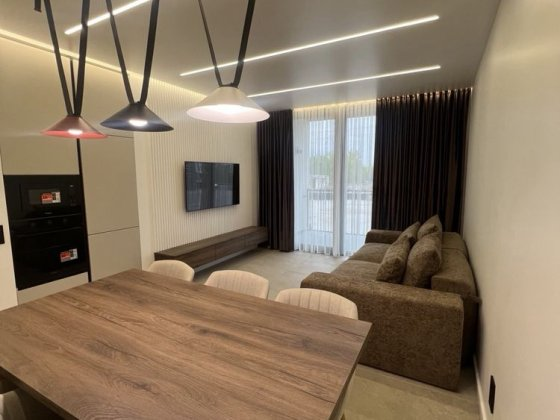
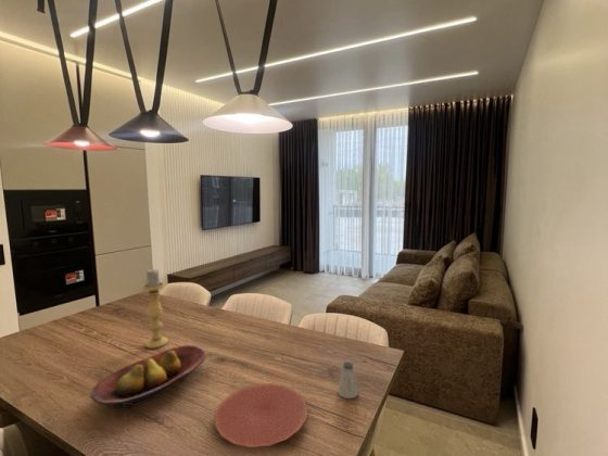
+ plate [214,382,308,448]
+ saltshaker [337,360,359,400]
+ fruit bowl [89,344,207,409]
+ candle holder [141,267,169,350]
